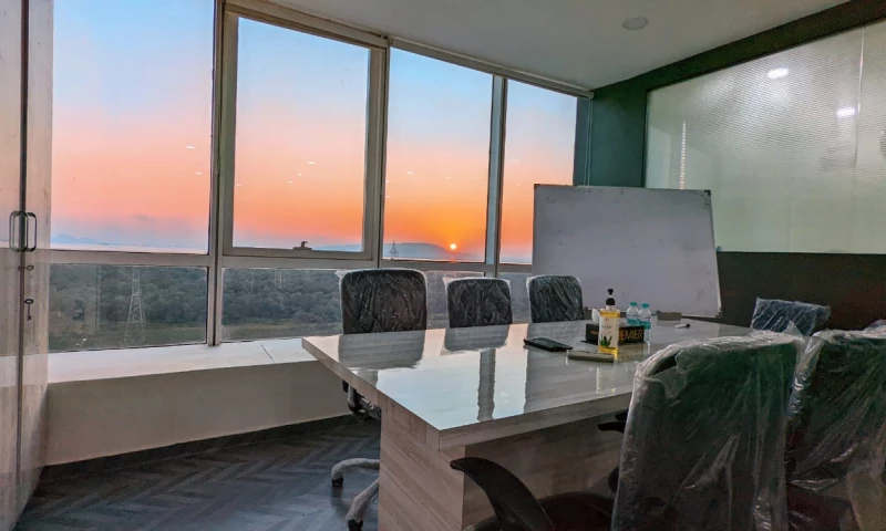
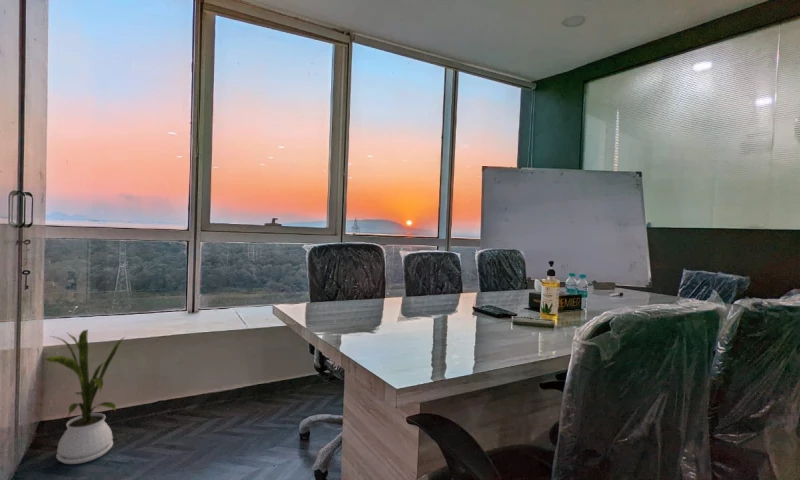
+ house plant [43,328,126,465]
